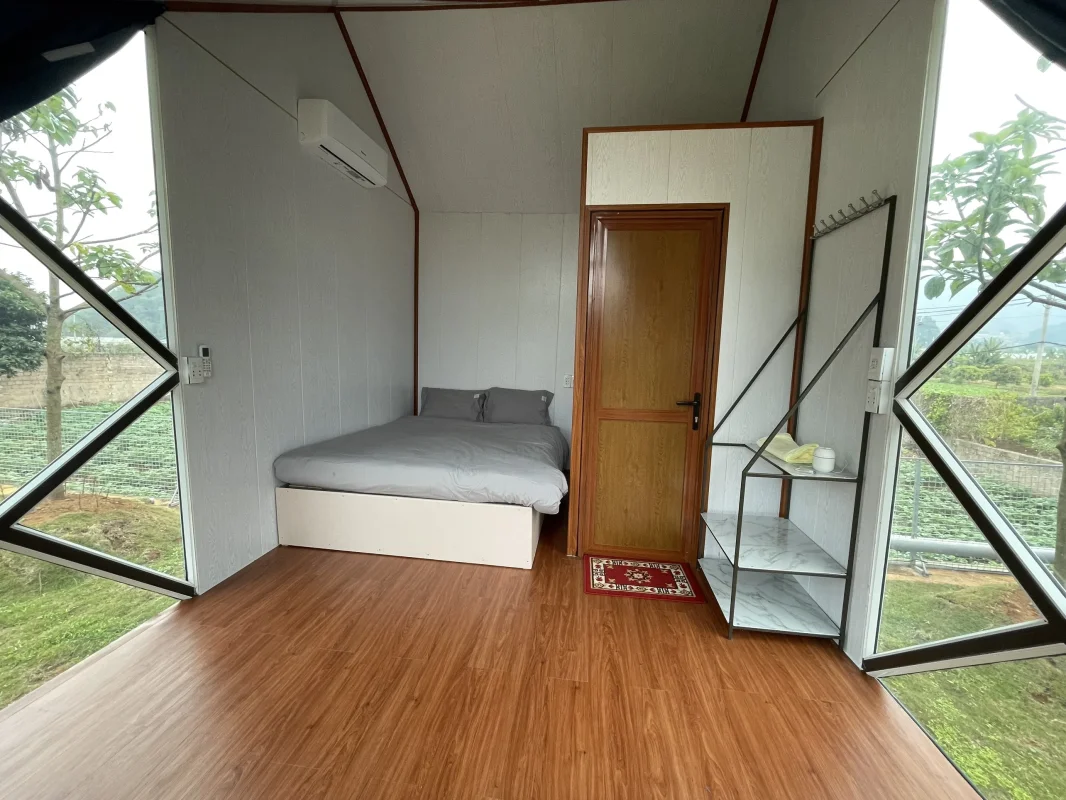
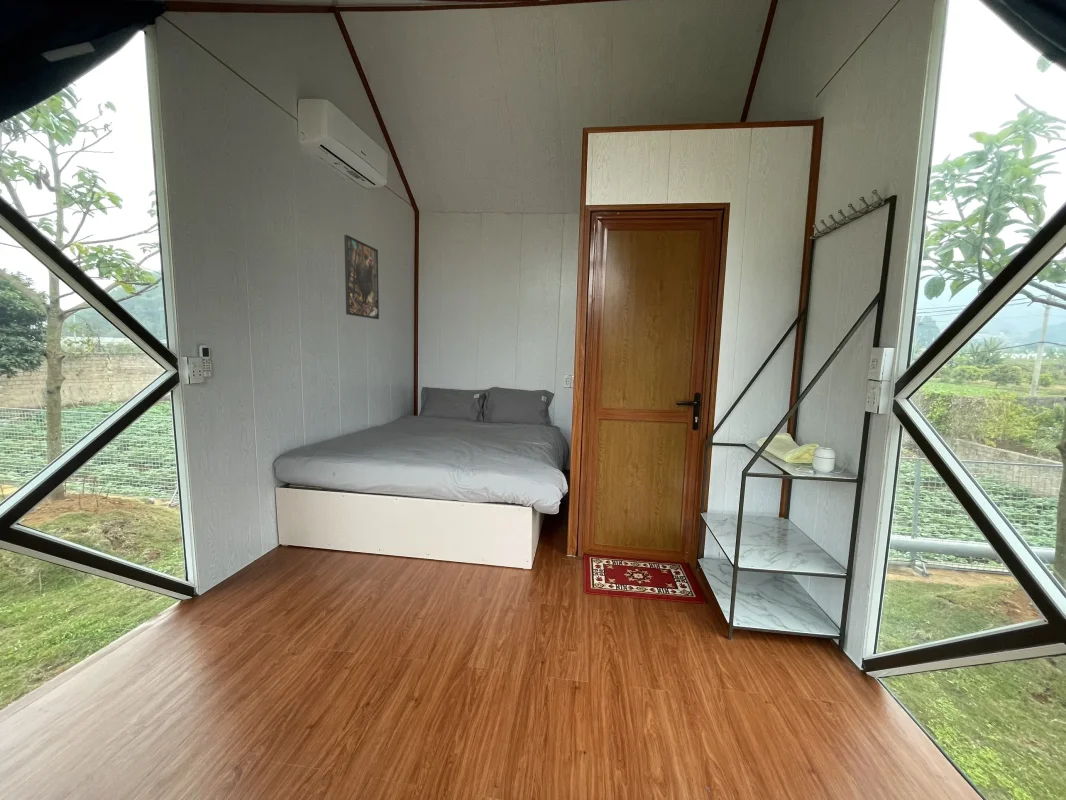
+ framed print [343,234,380,320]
